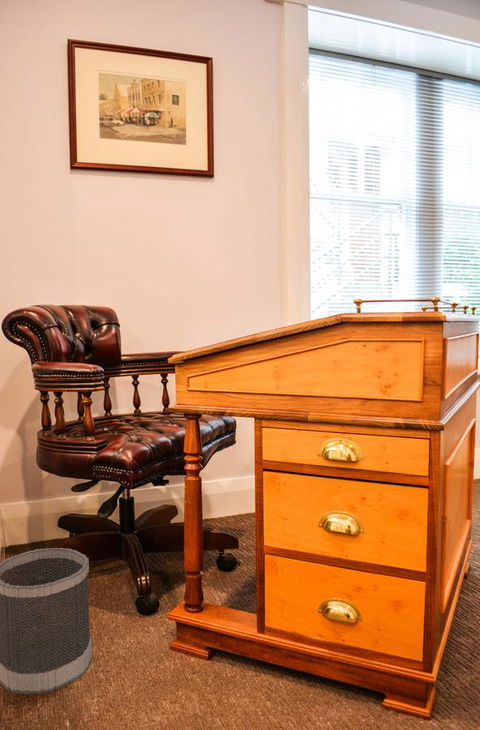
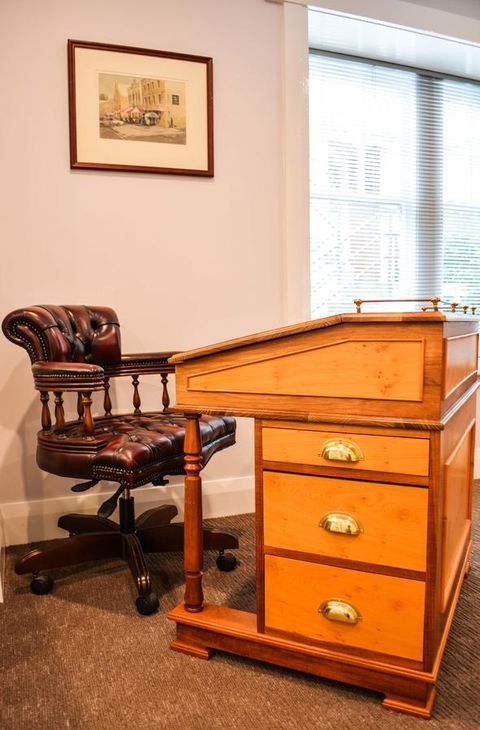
- wastebasket [0,547,93,695]
